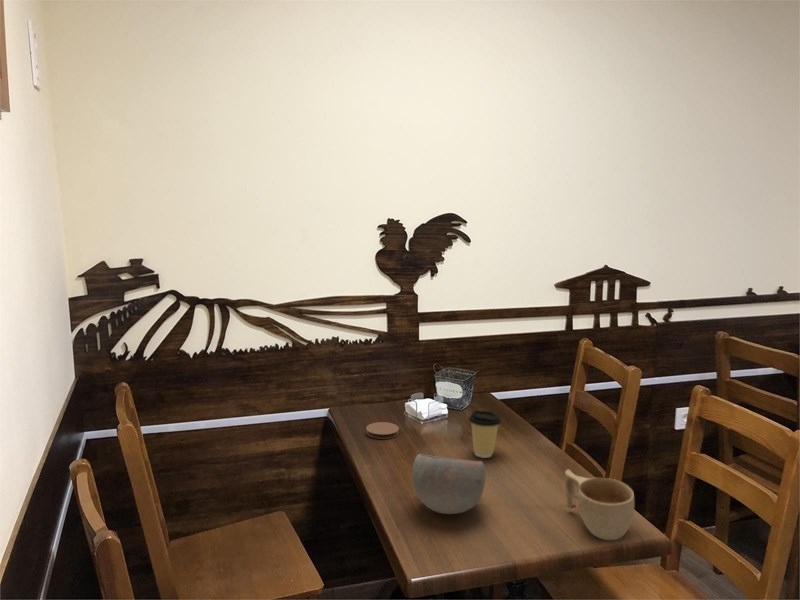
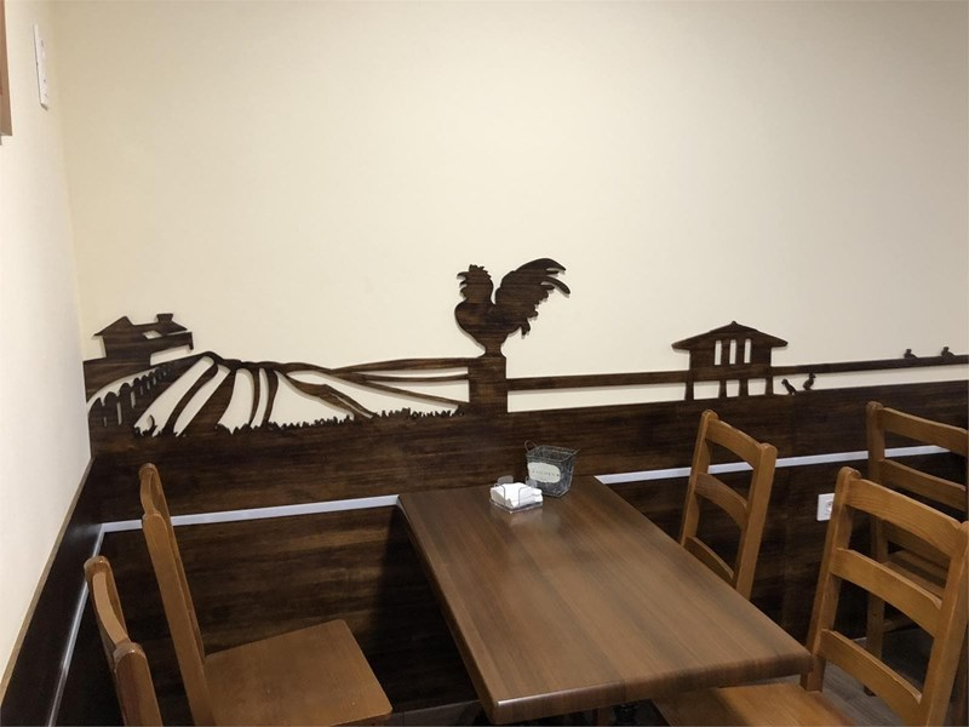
- coaster [365,421,400,440]
- cup [564,469,635,541]
- bowl [411,453,486,515]
- coffee cup [468,409,502,459]
